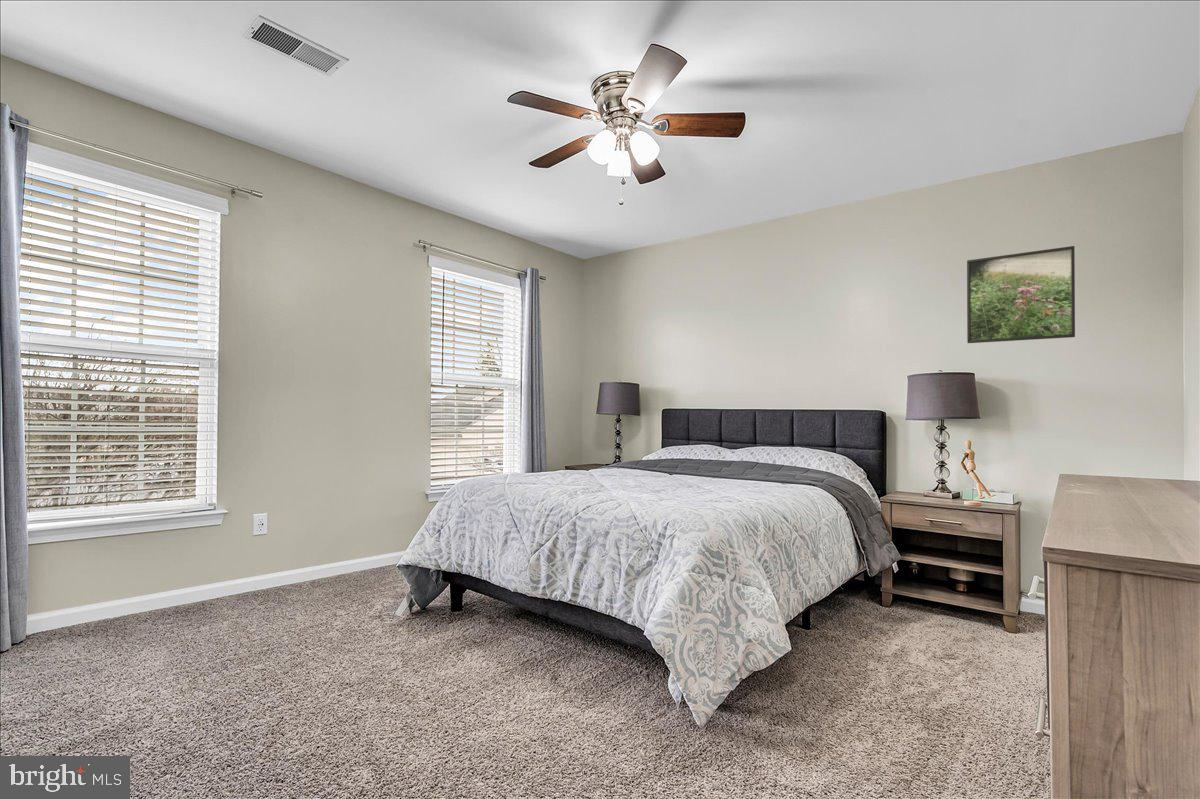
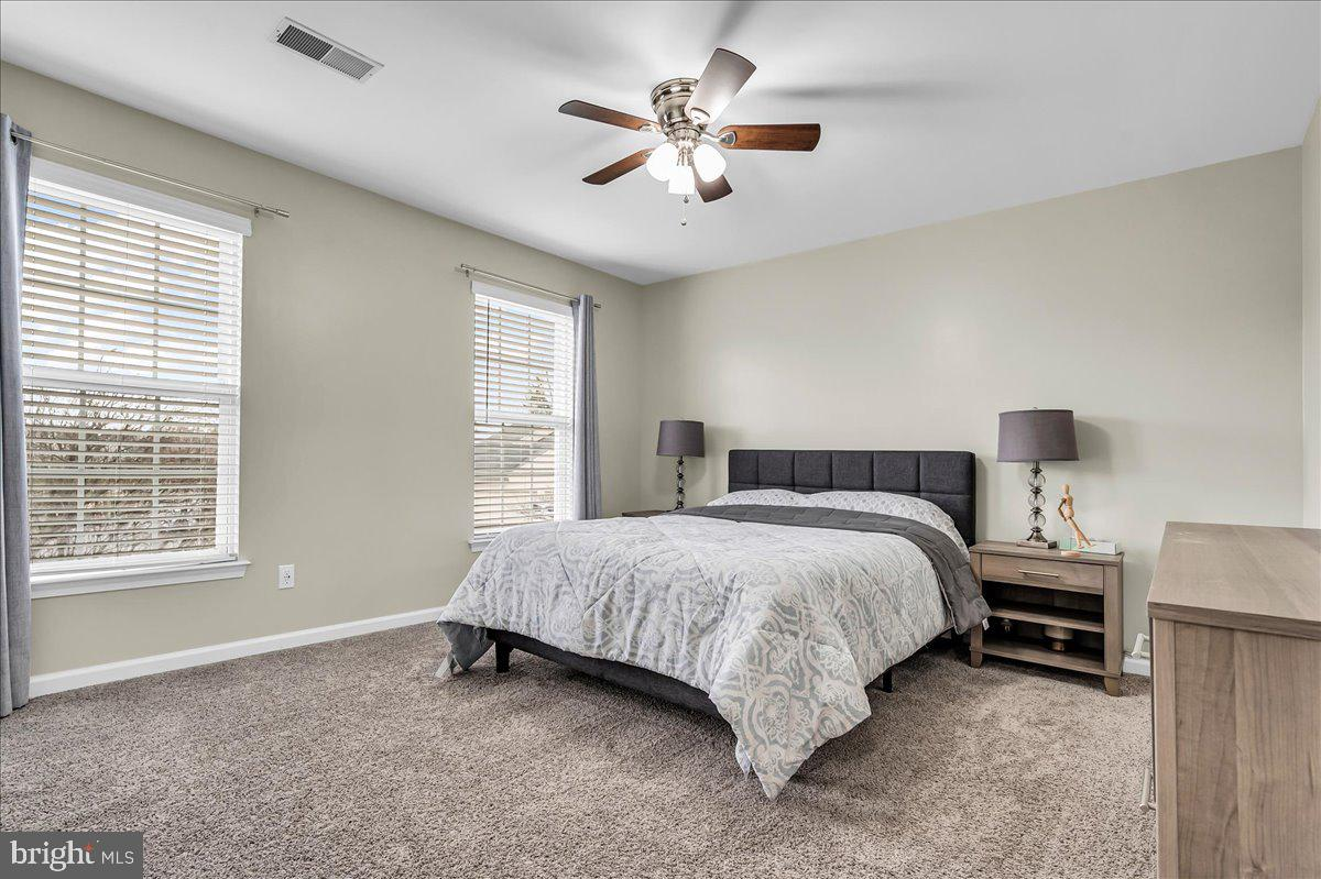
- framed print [966,245,1076,344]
